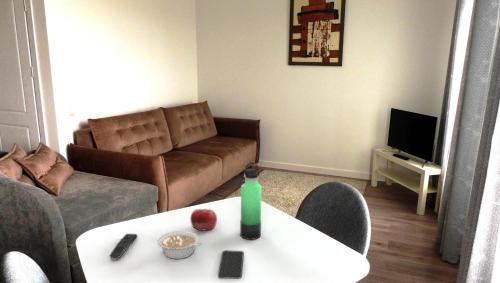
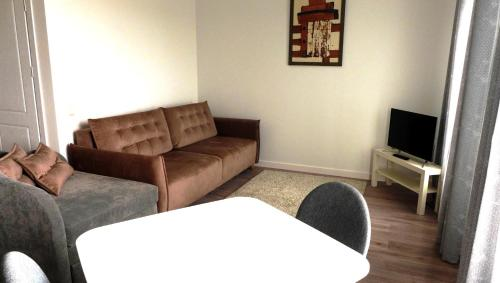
- legume [156,230,203,260]
- fruit [190,208,218,232]
- remote control [108,233,138,261]
- thermos bottle [239,161,263,241]
- smartphone [217,249,245,280]
